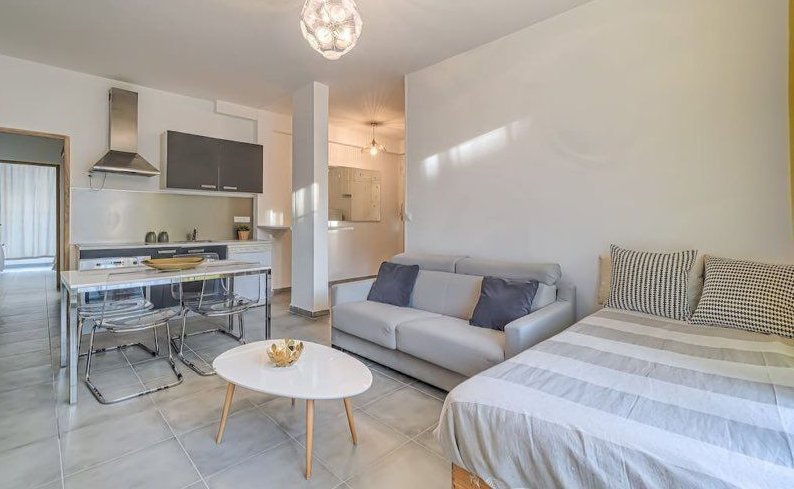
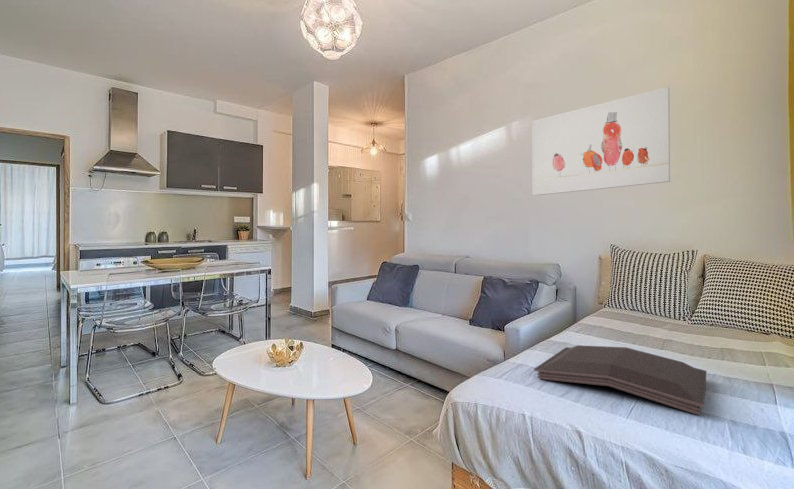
+ serving tray [533,344,708,416]
+ wall art [531,86,671,197]
